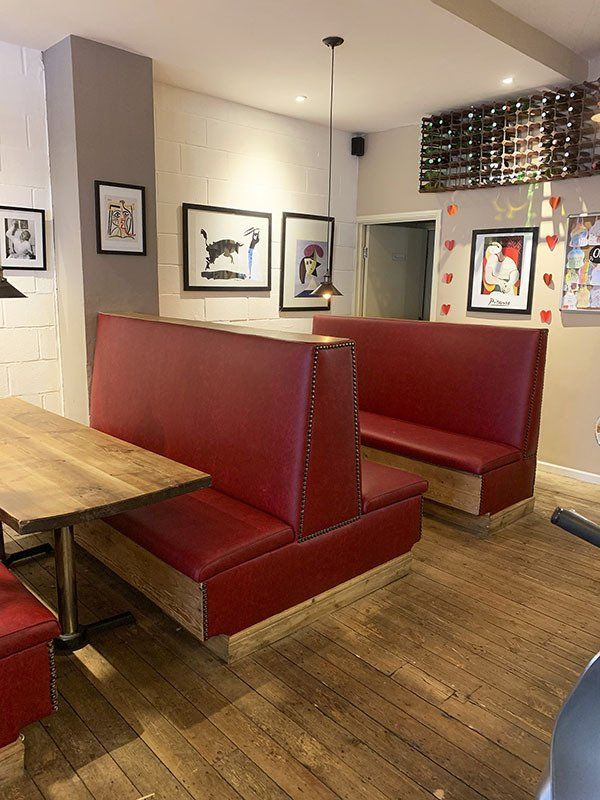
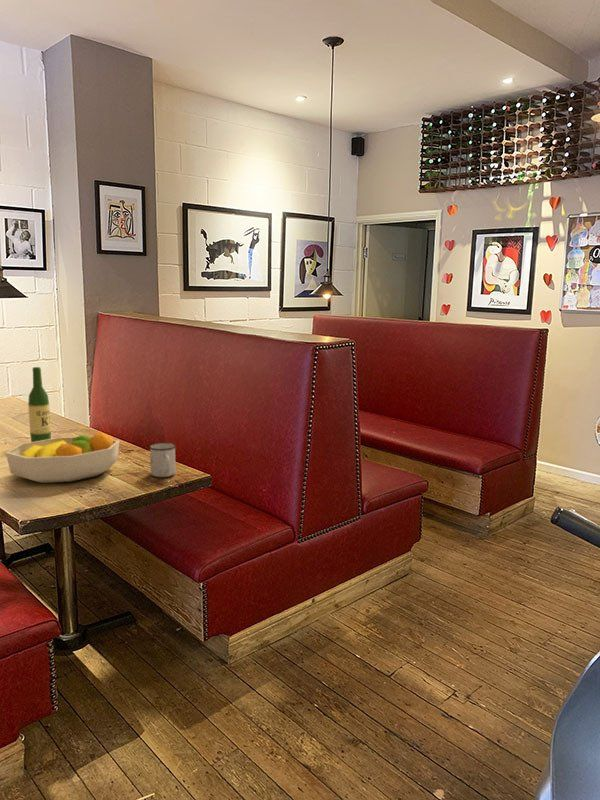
+ fruit bowl [5,430,121,484]
+ wine bottle [27,366,52,442]
+ mug [149,442,177,478]
